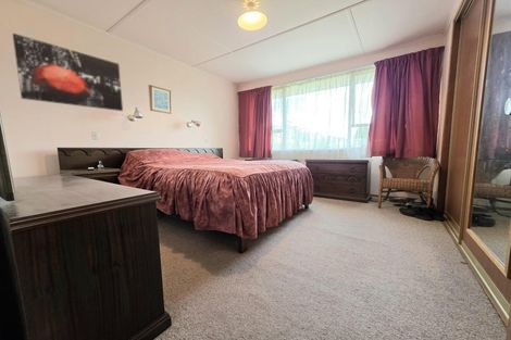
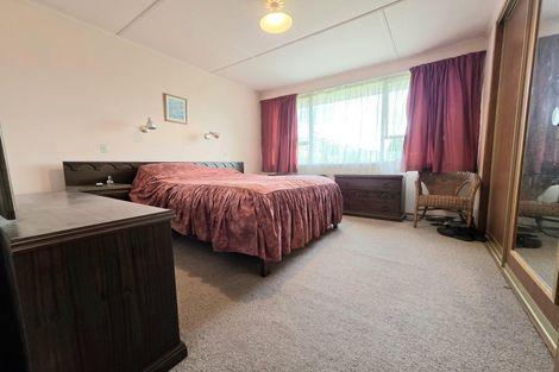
- wall art [12,33,124,112]
